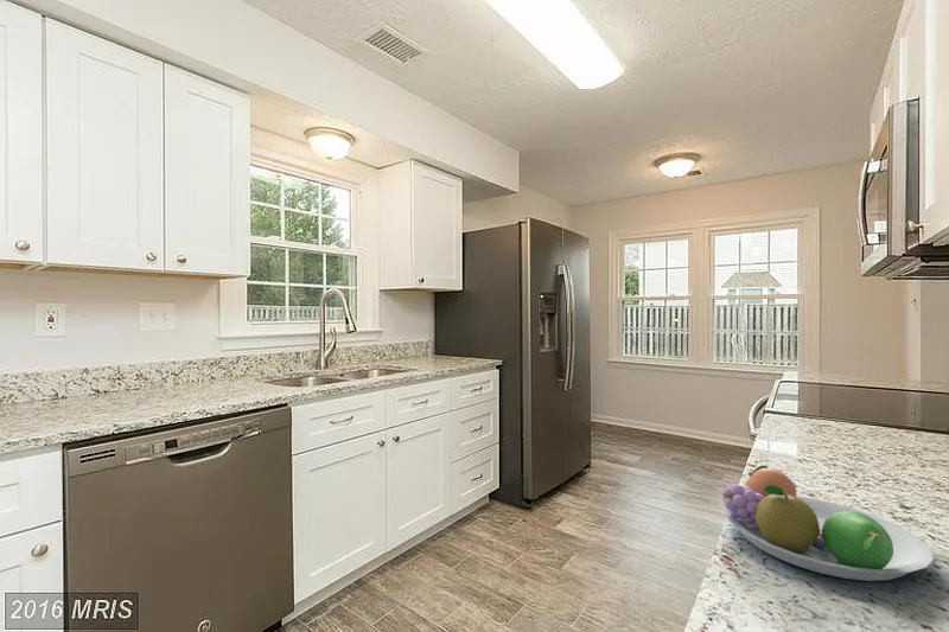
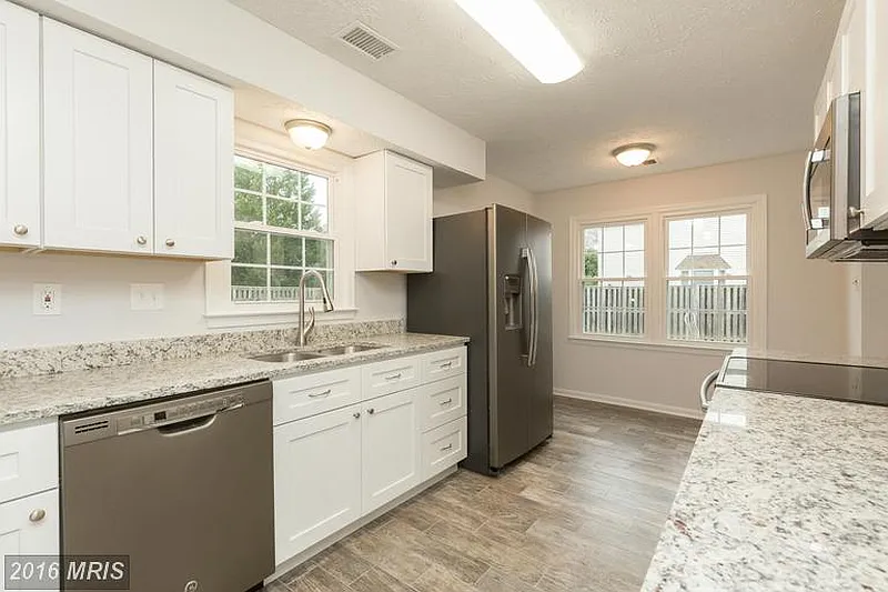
- fruit bowl [721,465,935,582]
